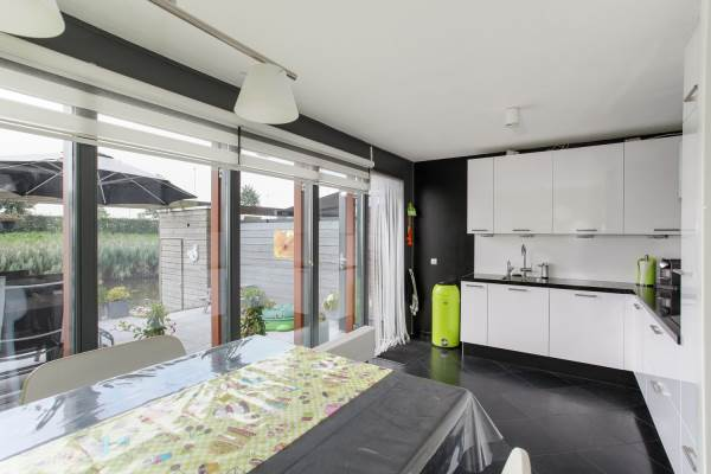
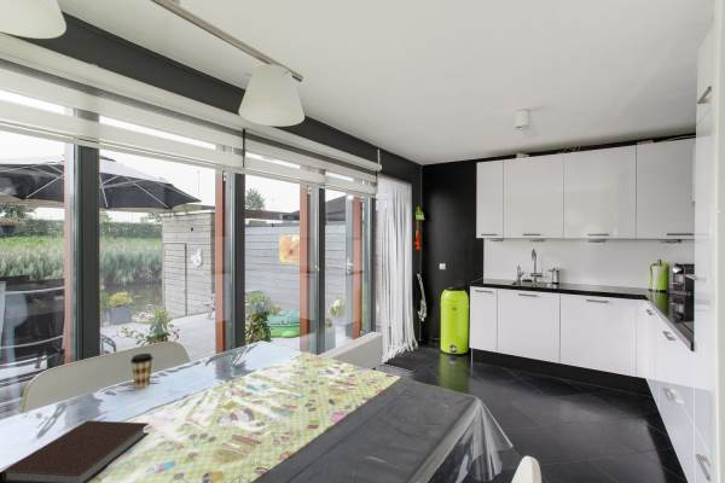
+ notebook [0,420,150,483]
+ coffee cup [129,353,155,390]
